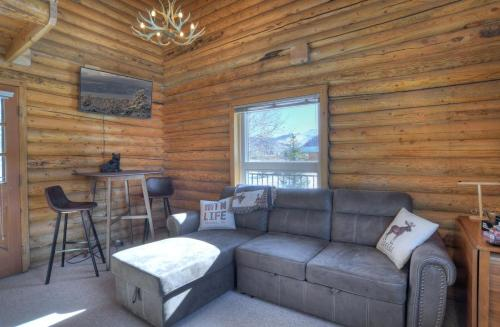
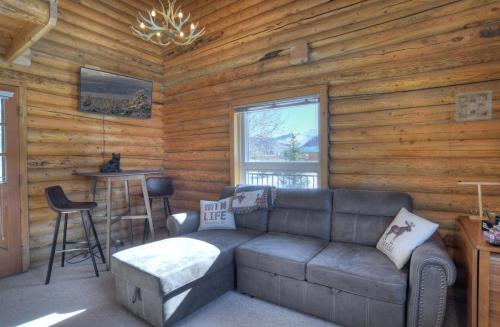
+ wall ornament [454,89,493,123]
